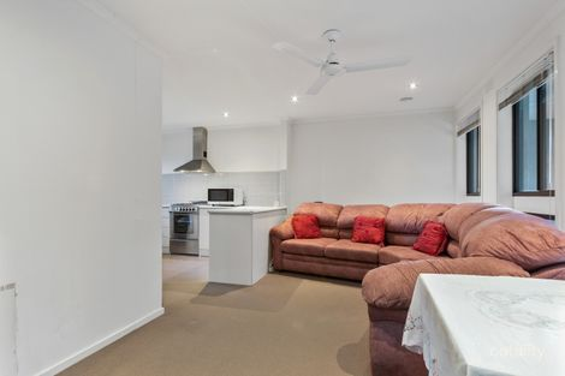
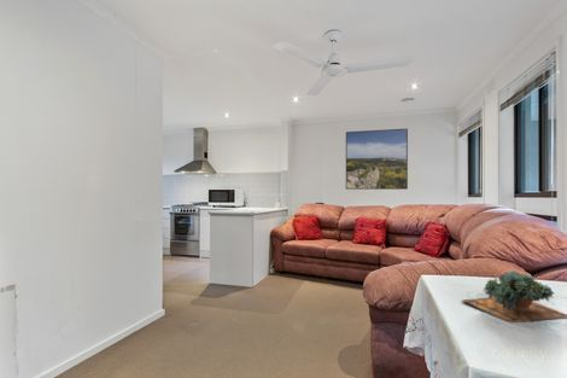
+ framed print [345,127,409,191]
+ succulent plant [461,269,567,325]
